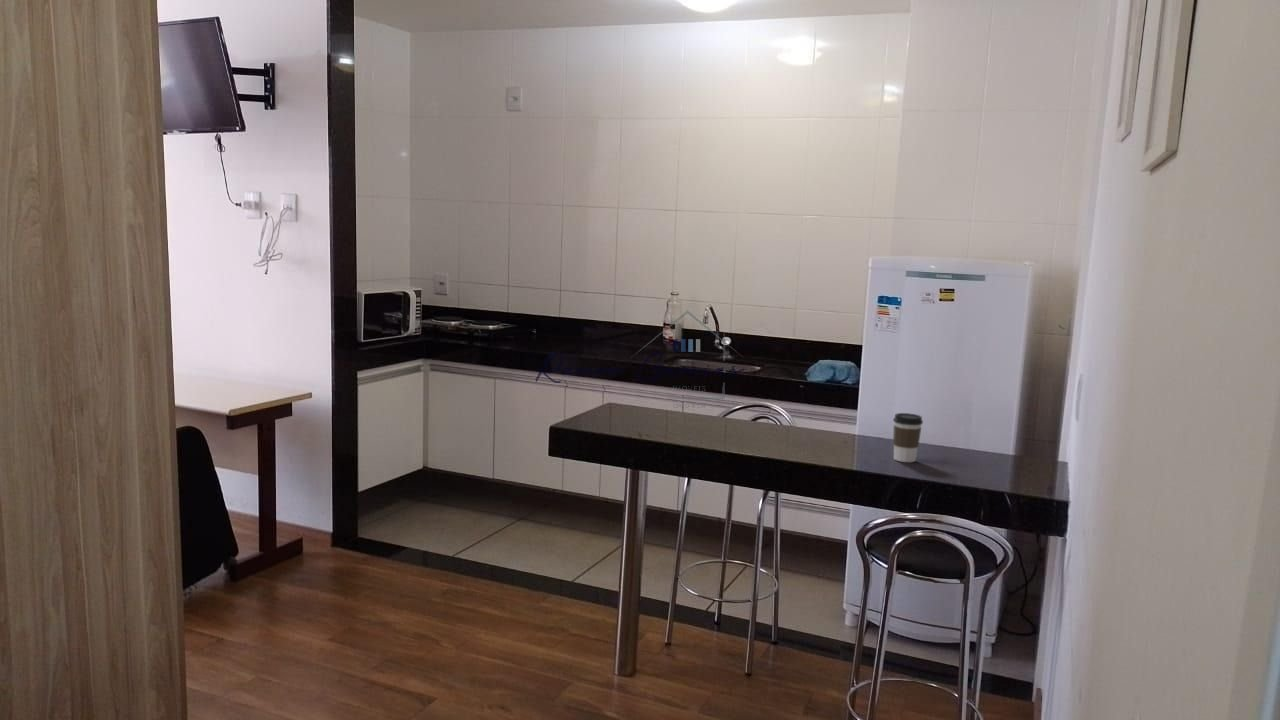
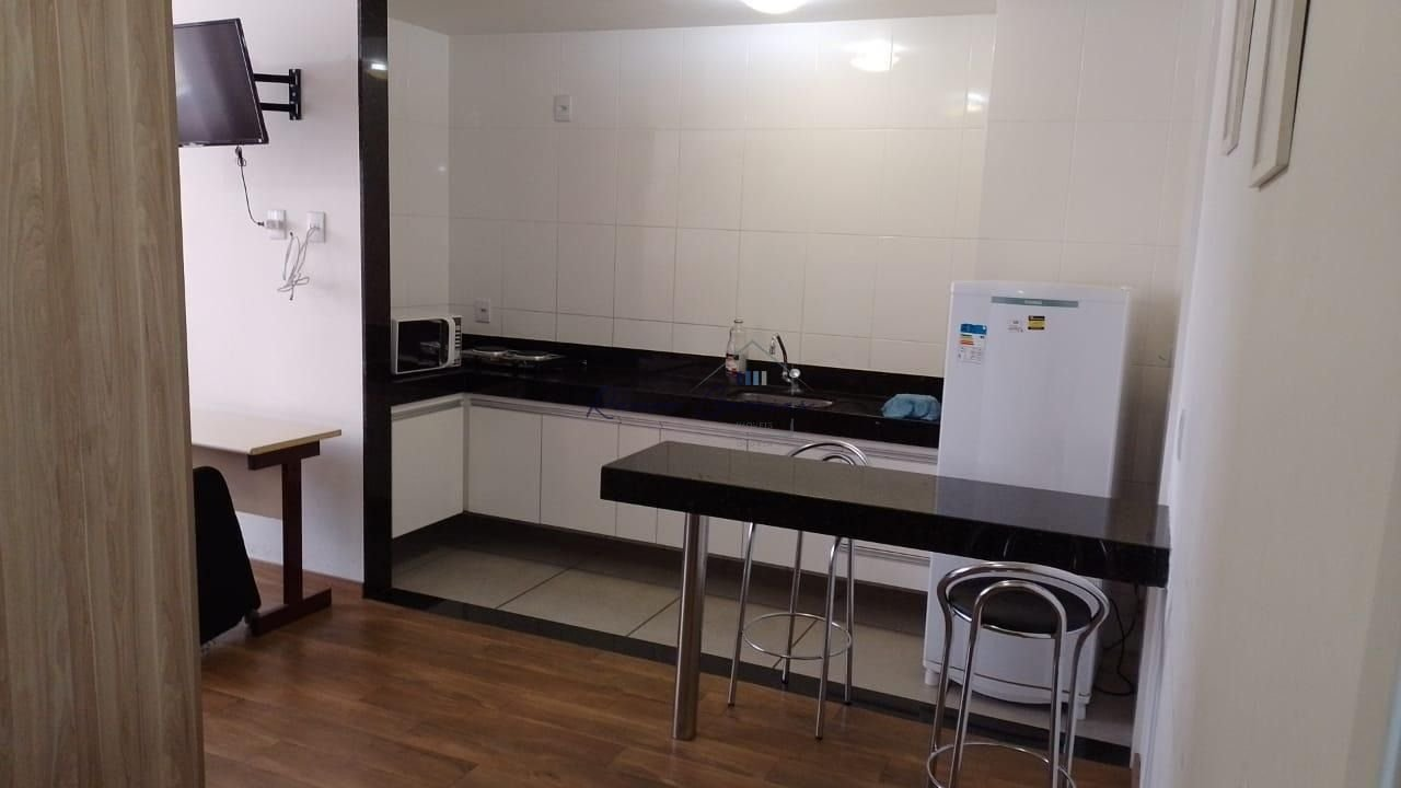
- coffee cup [892,412,924,463]
